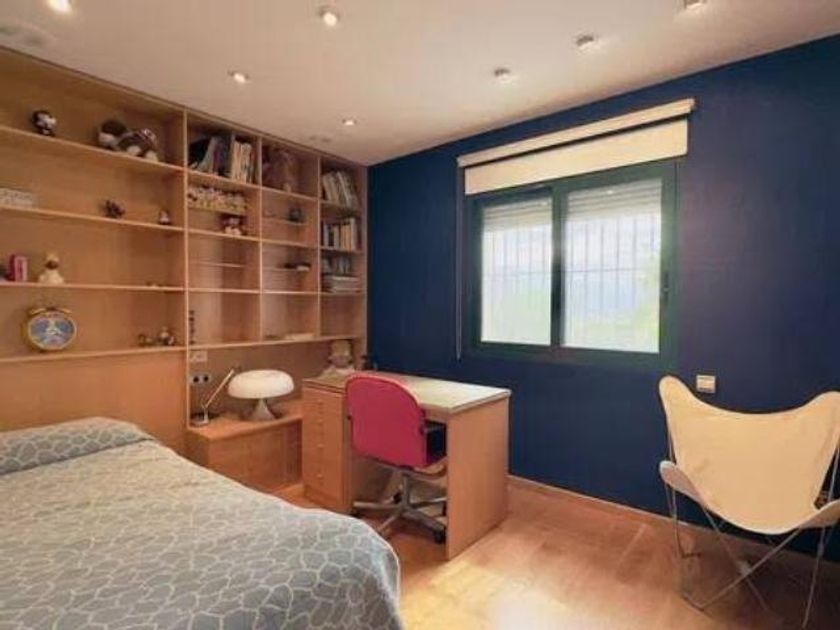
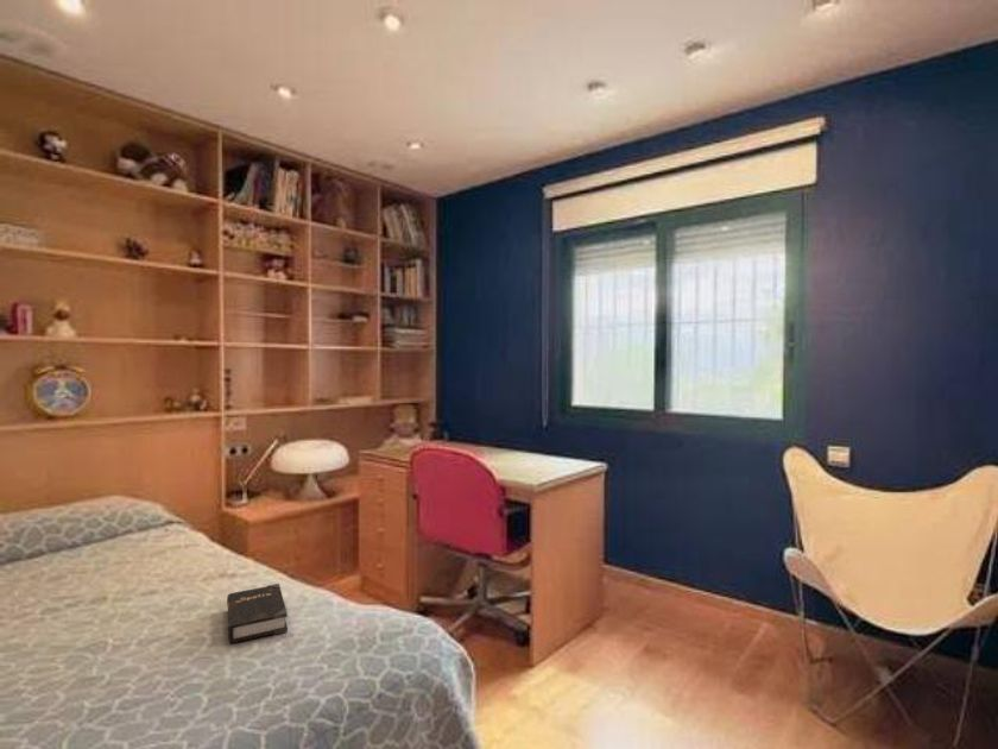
+ hardback book [226,583,289,644]
